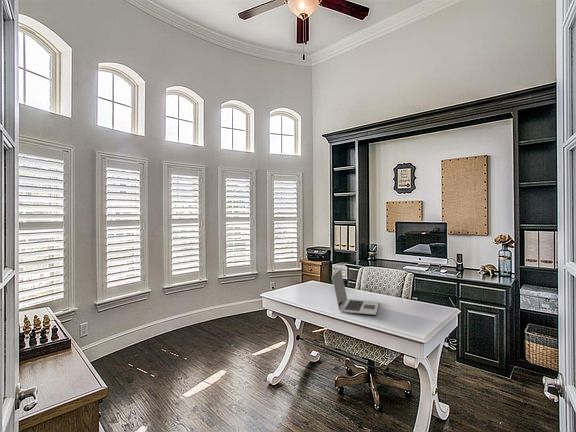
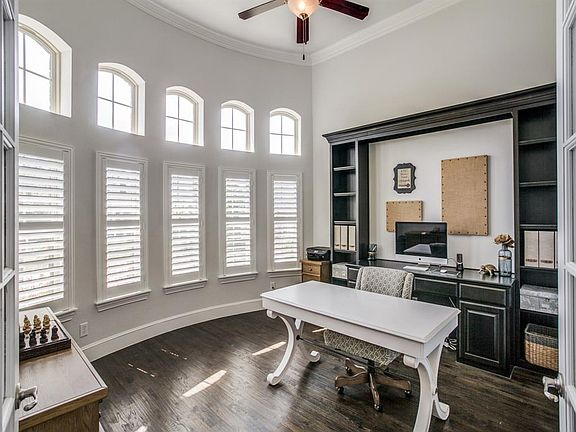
- laptop [331,268,380,316]
